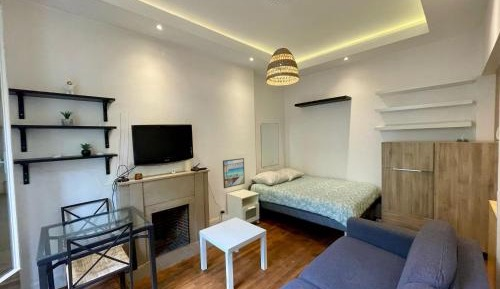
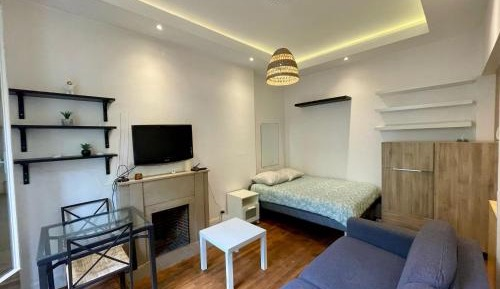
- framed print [222,157,246,189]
